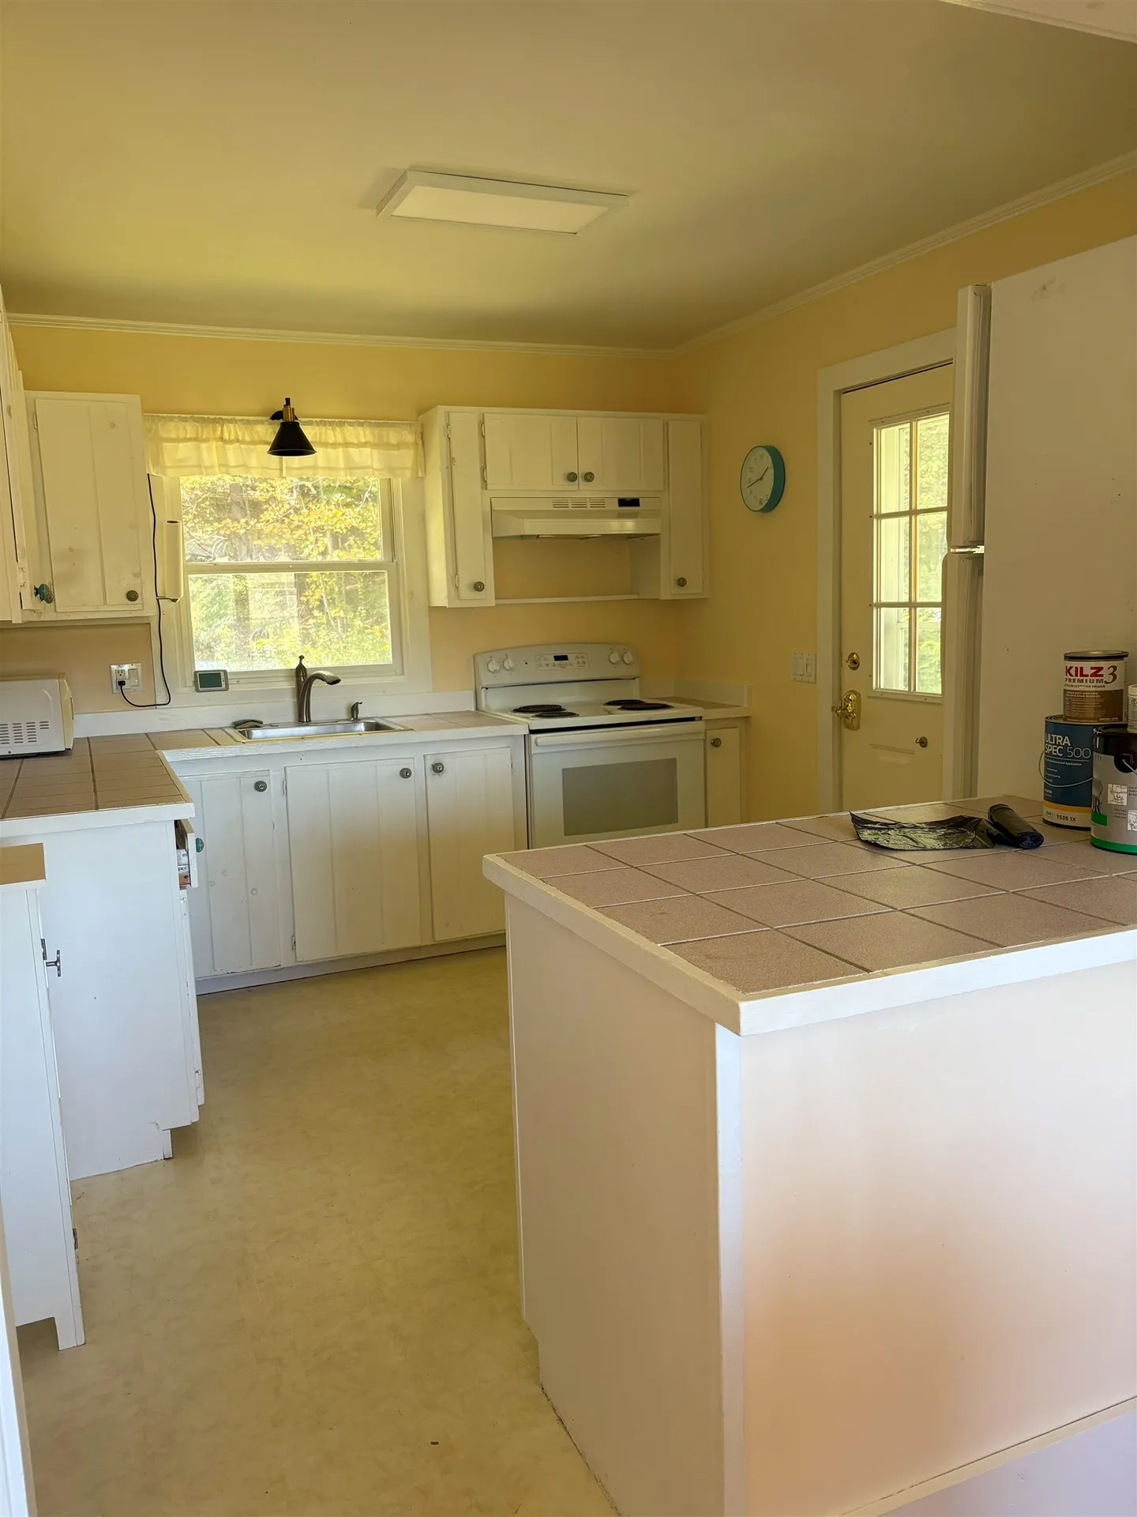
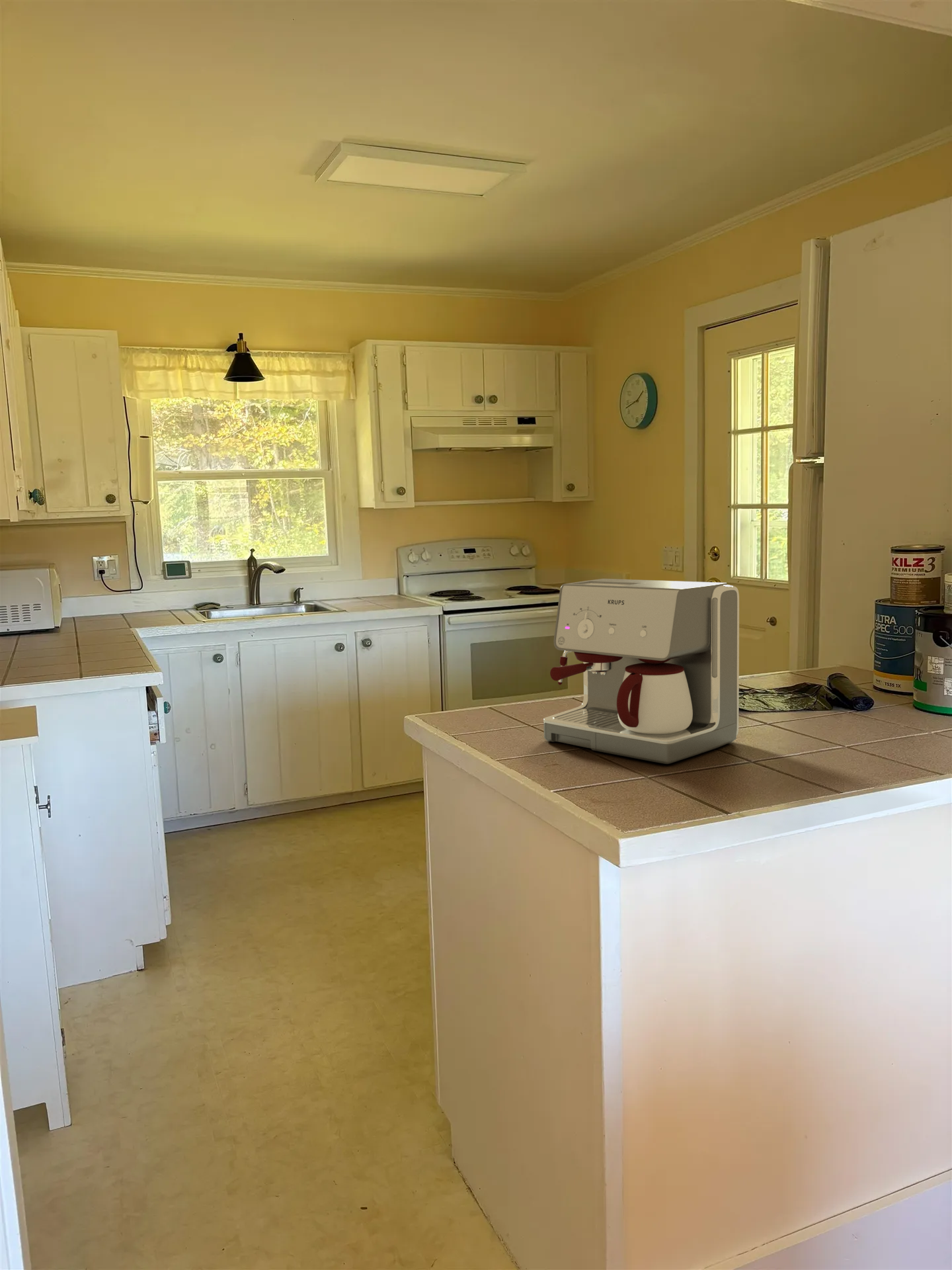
+ coffee maker [543,578,740,765]
